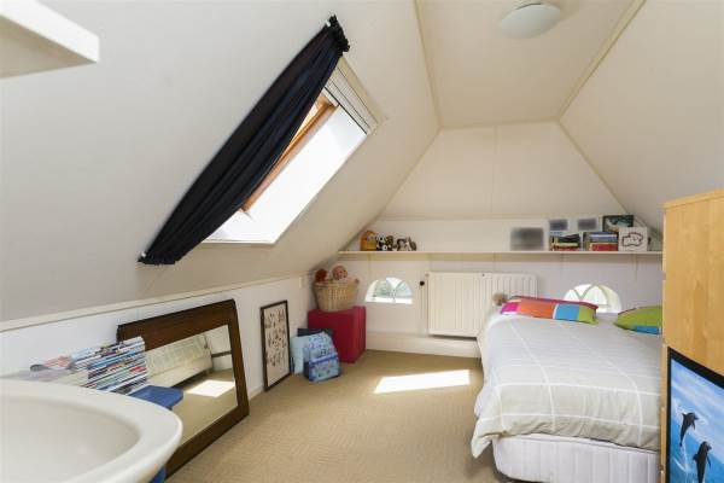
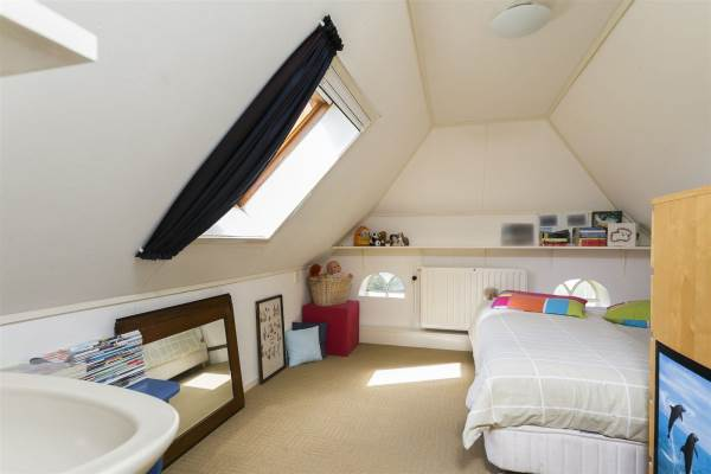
- backpack [302,332,341,383]
